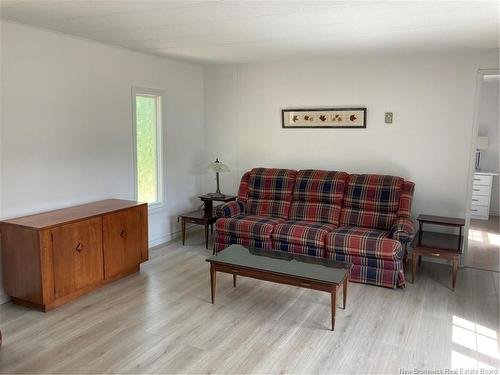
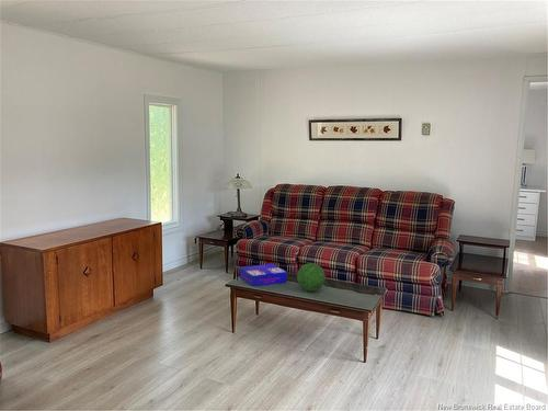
+ board game [239,263,287,287]
+ decorative ball [296,262,327,293]
